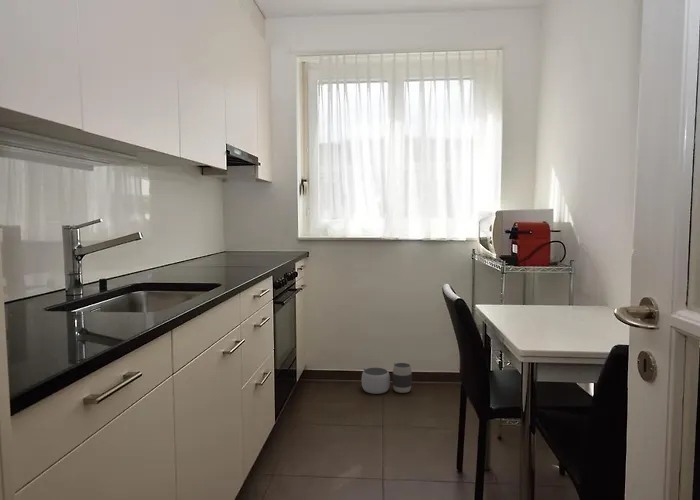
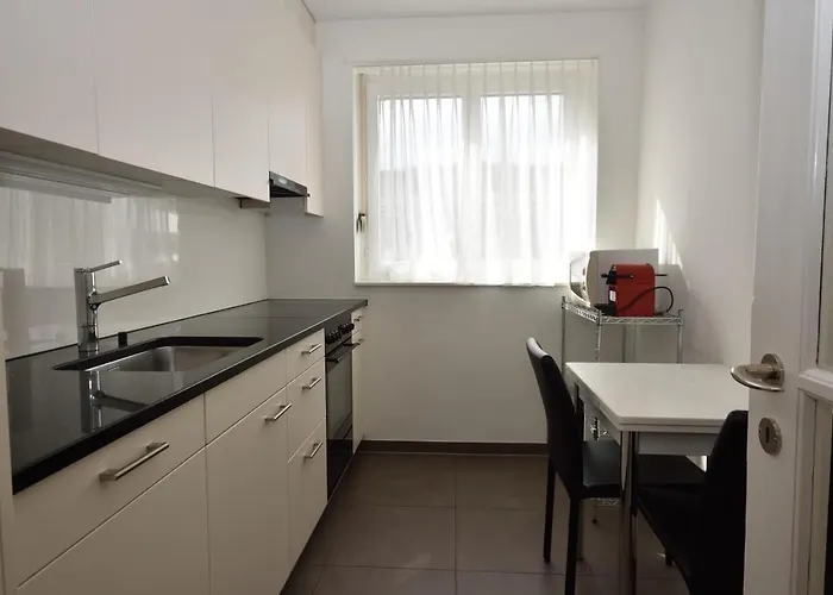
- waste basket [361,362,413,395]
